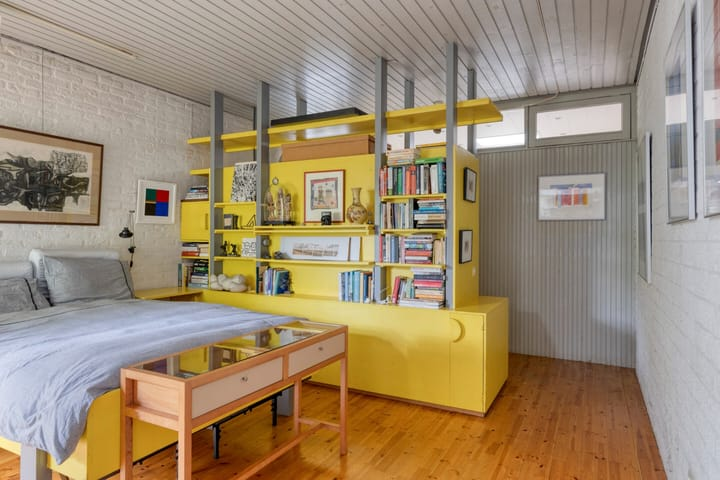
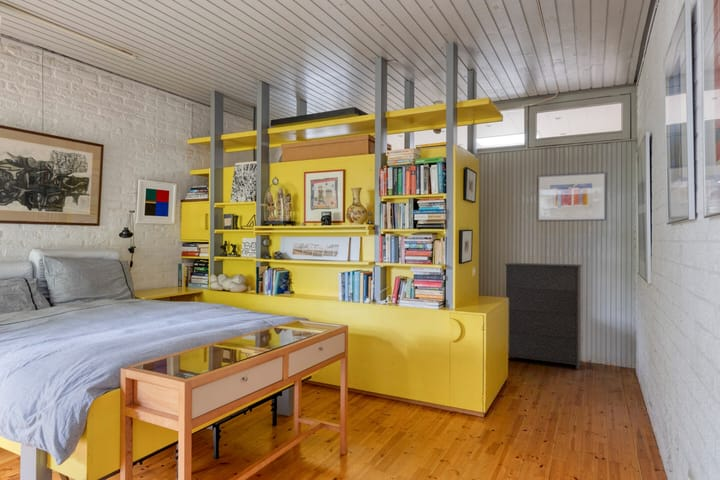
+ dresser [504,262,583,371]
